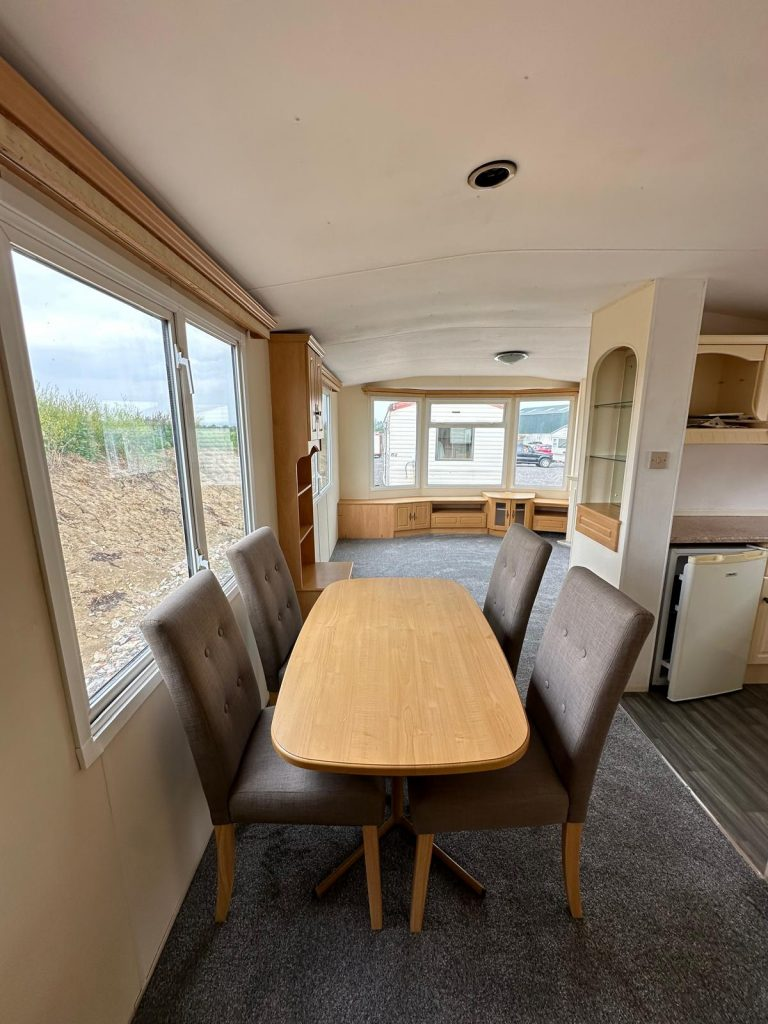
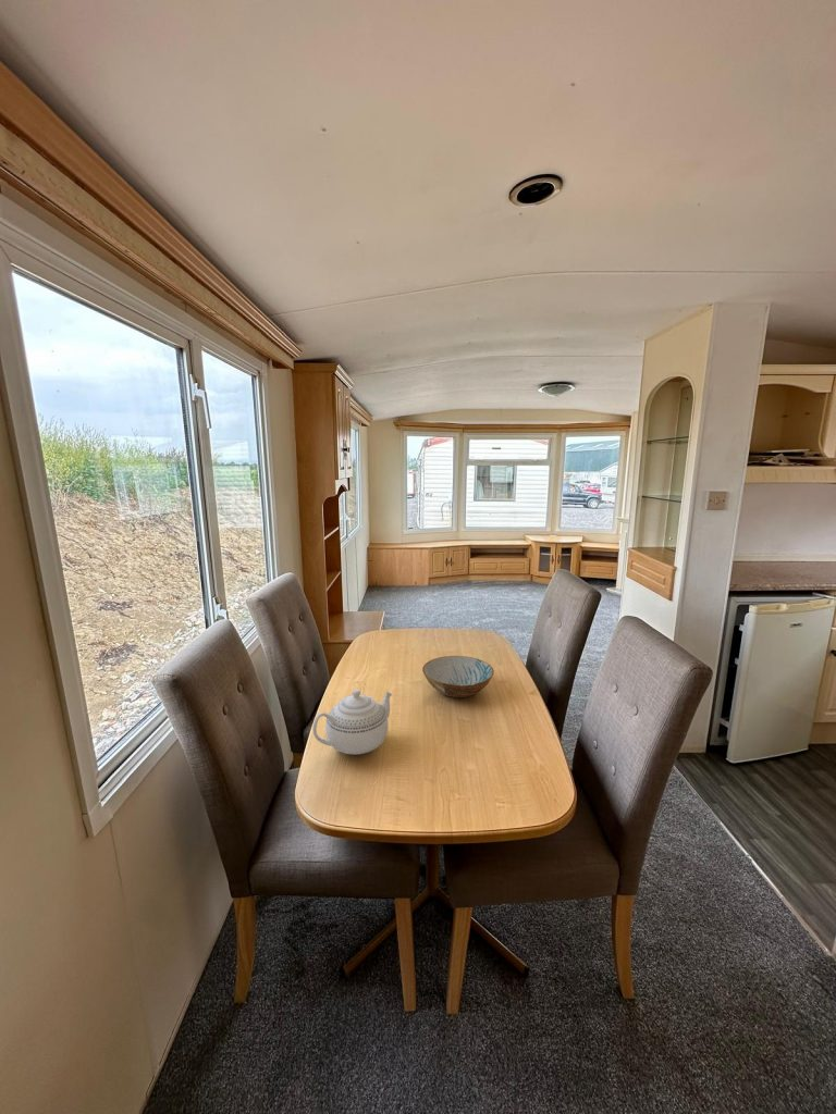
+ teapot [311,689,393,756]
+ bowl [421,655,495,698]
